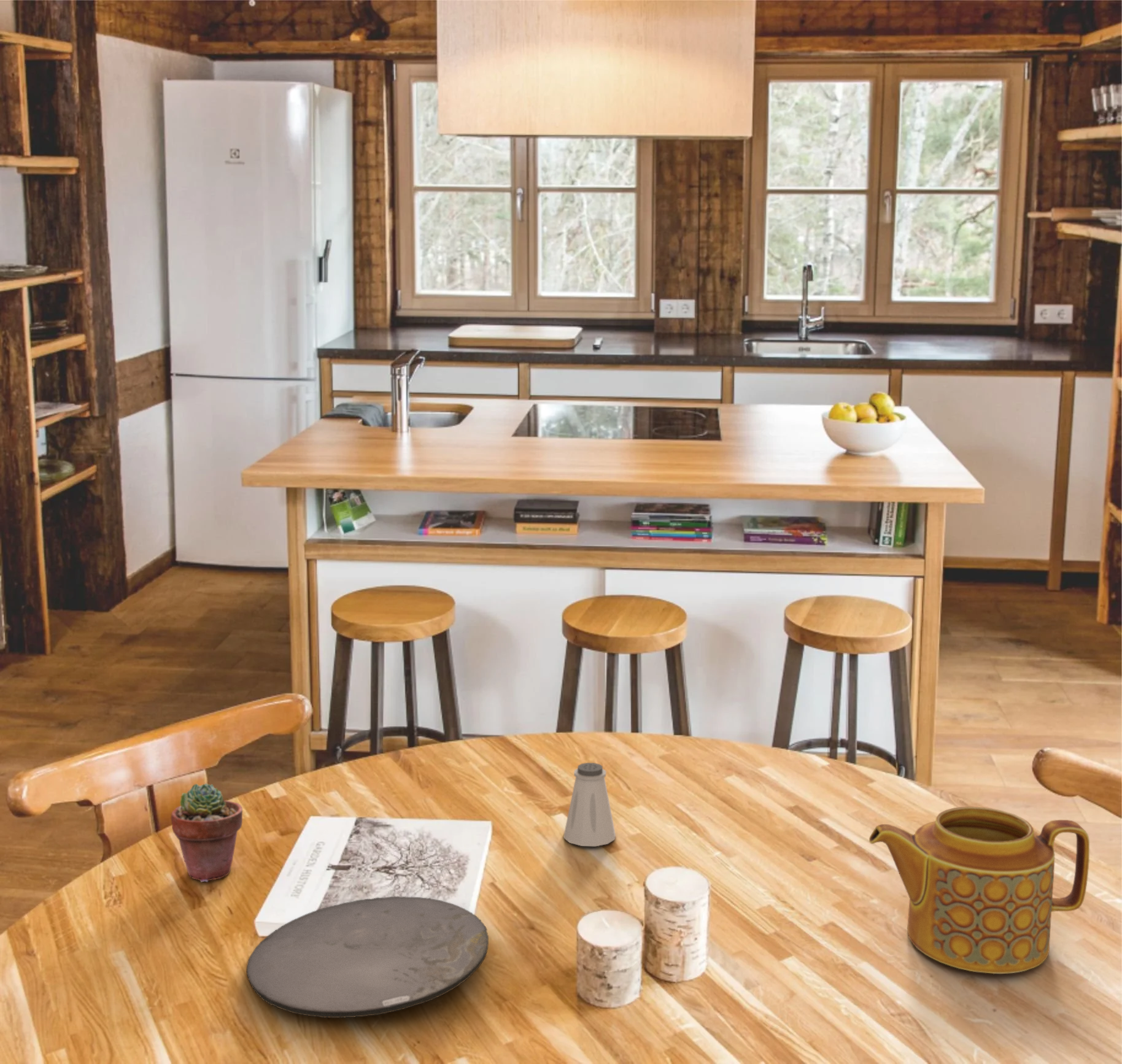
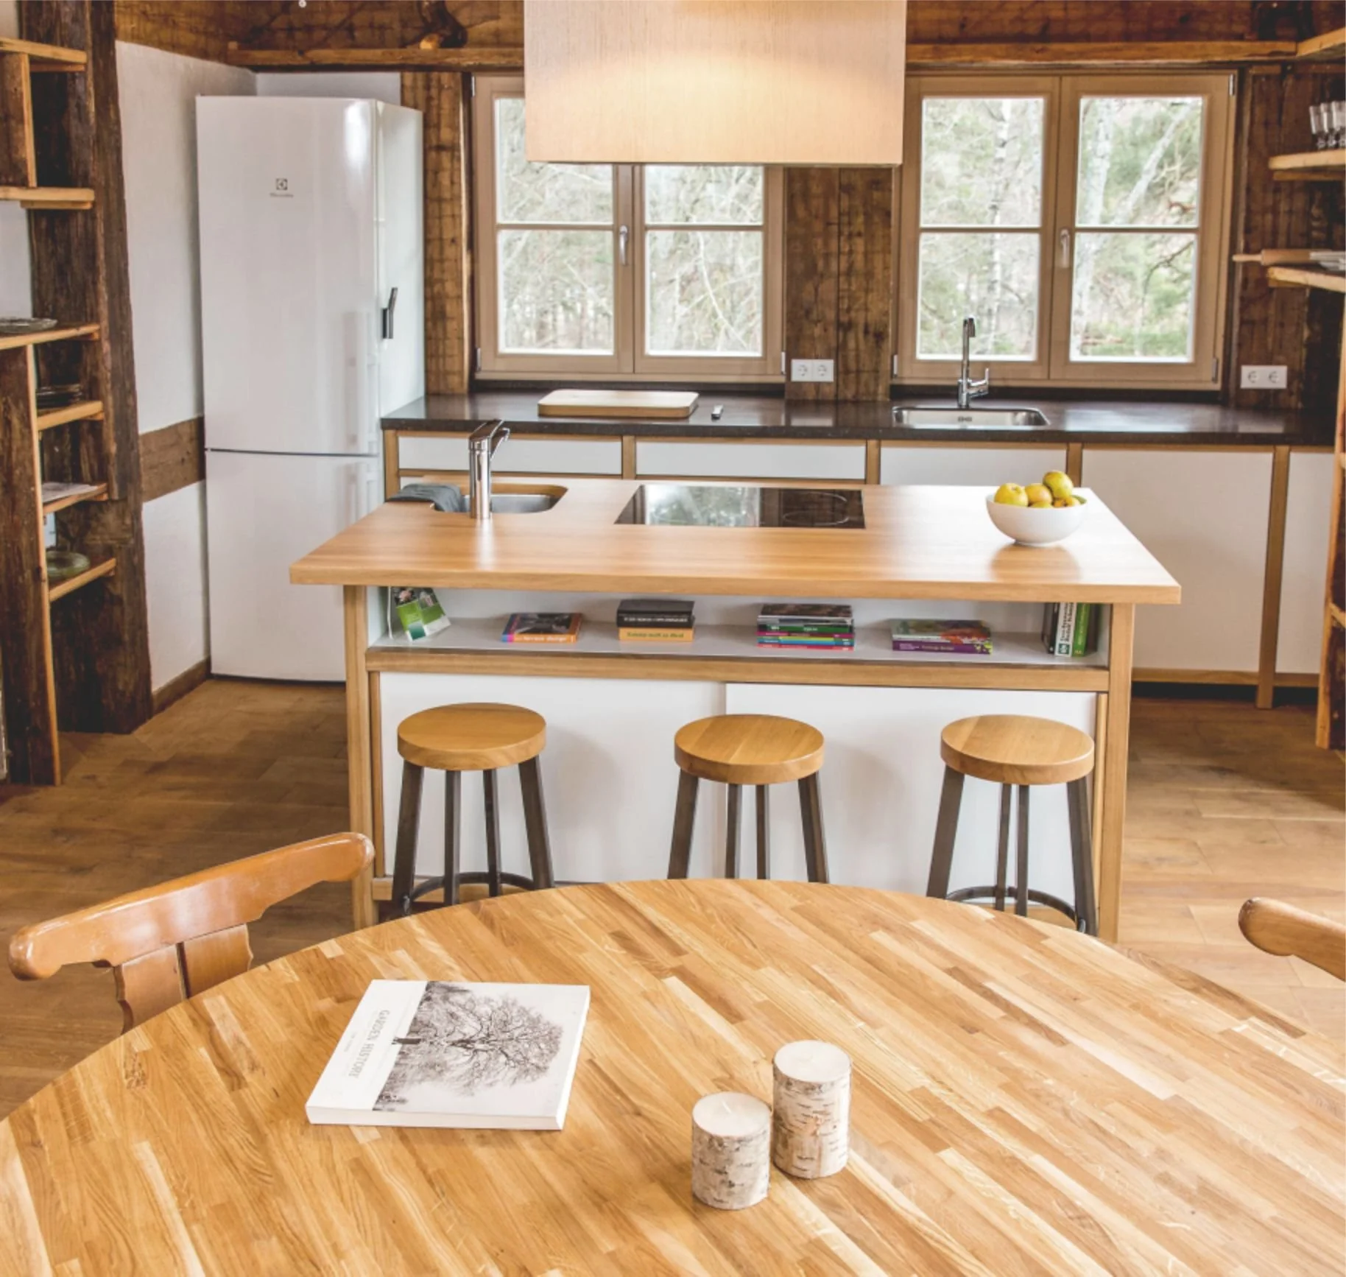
- potted succulent [171,782,243,883]
- teapot [869,806,1090,974]
- plate [246,896,489,1019]
- saltshaker [563,762,616,847]
